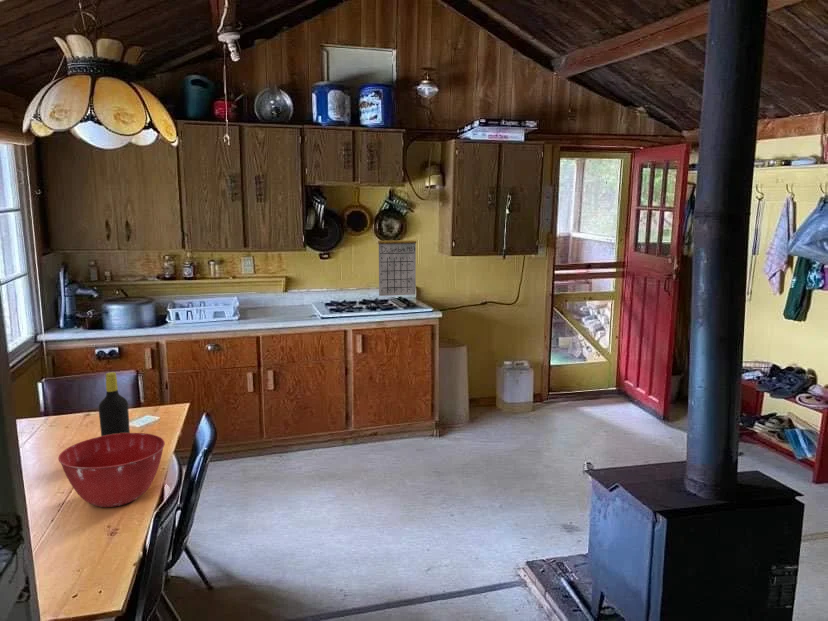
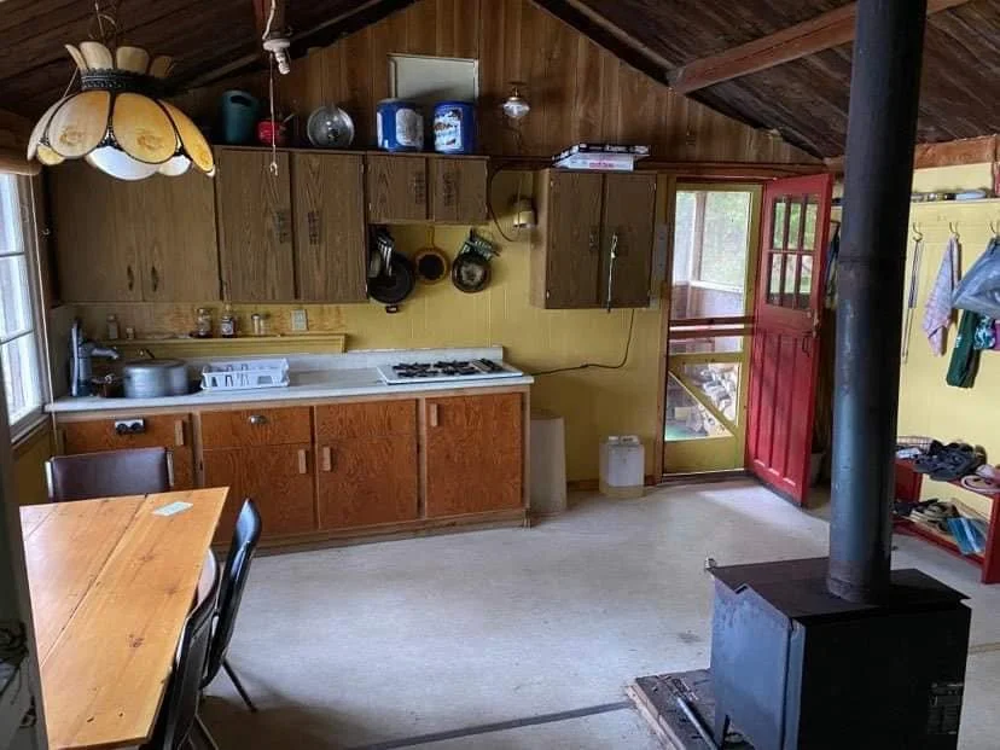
- bottle [97,371,131,436]
- calendar [377,227,417,297]
- mixing bowl [57,432,166,508]
